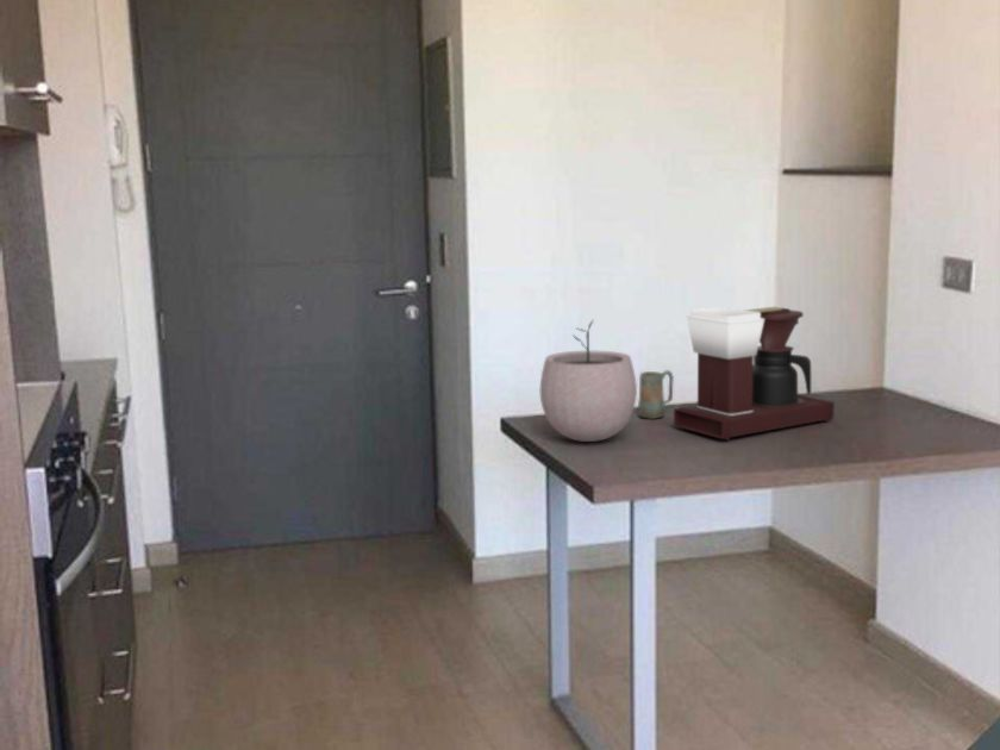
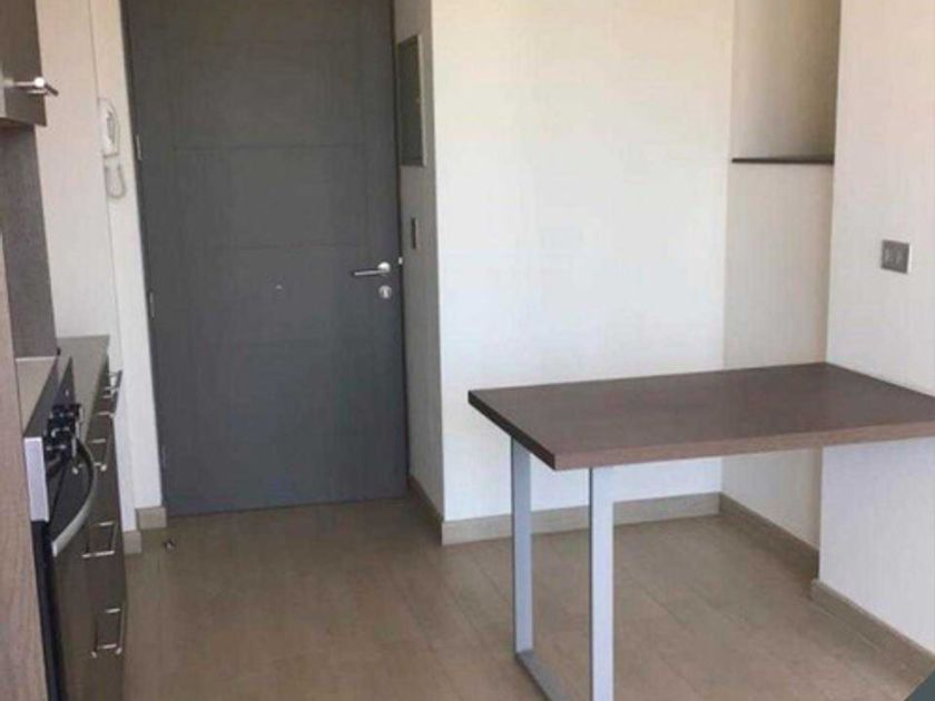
- mug [637,369,675,420]
- plant pot [539,319,638,443]
- coffee maker [673,306,836,442]
